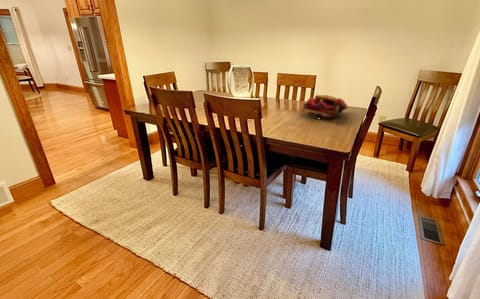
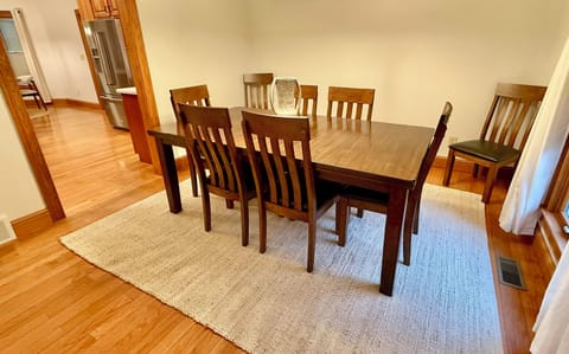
- fruit basket [300,94,349,120]
